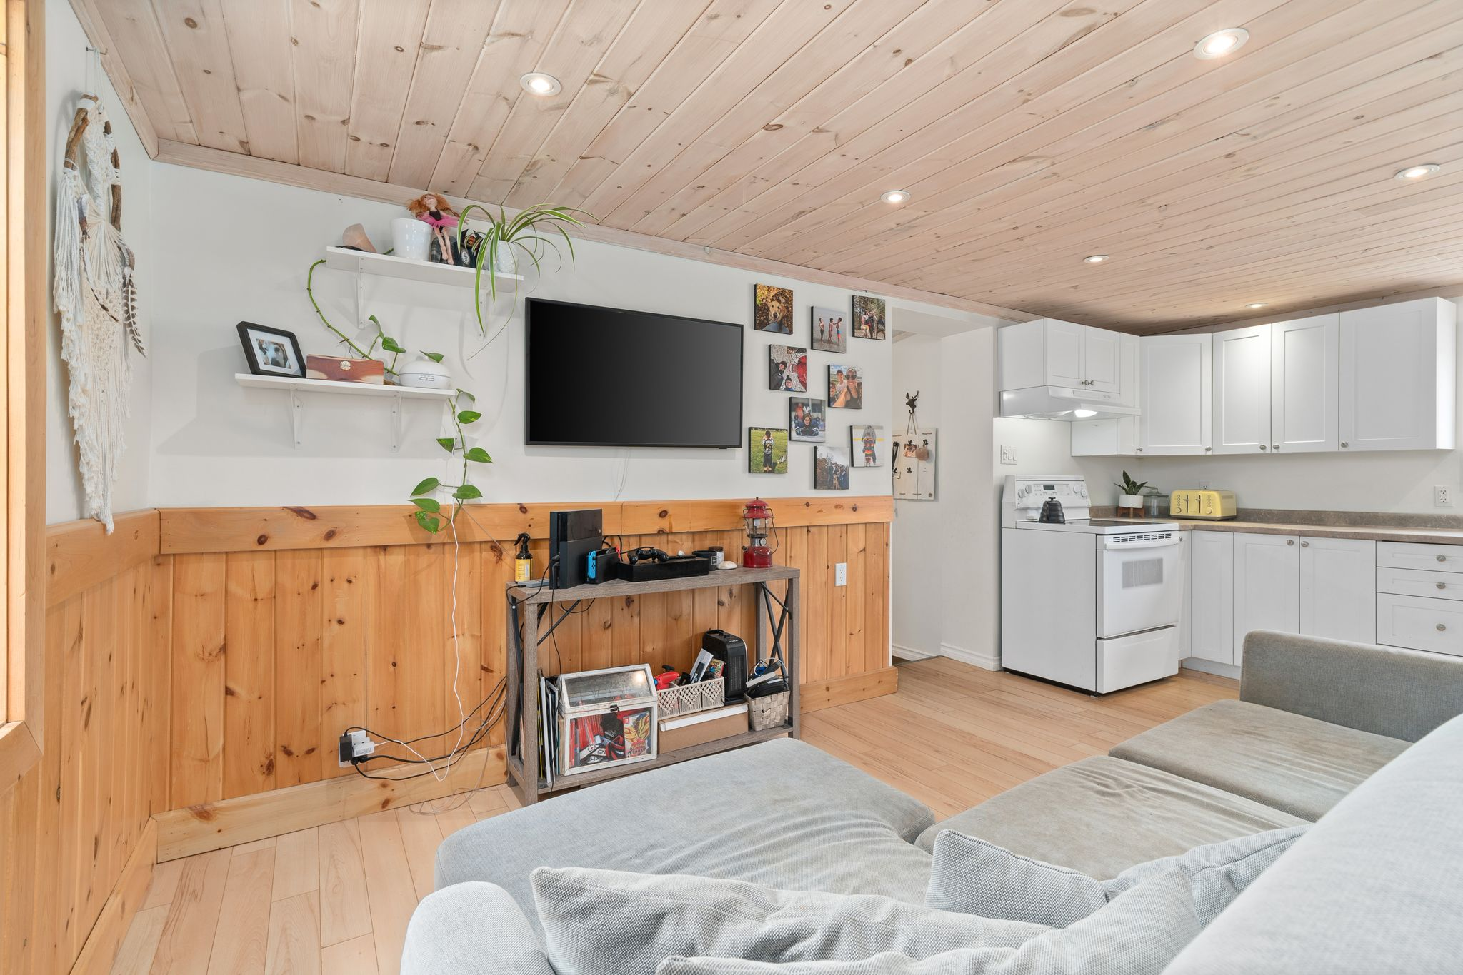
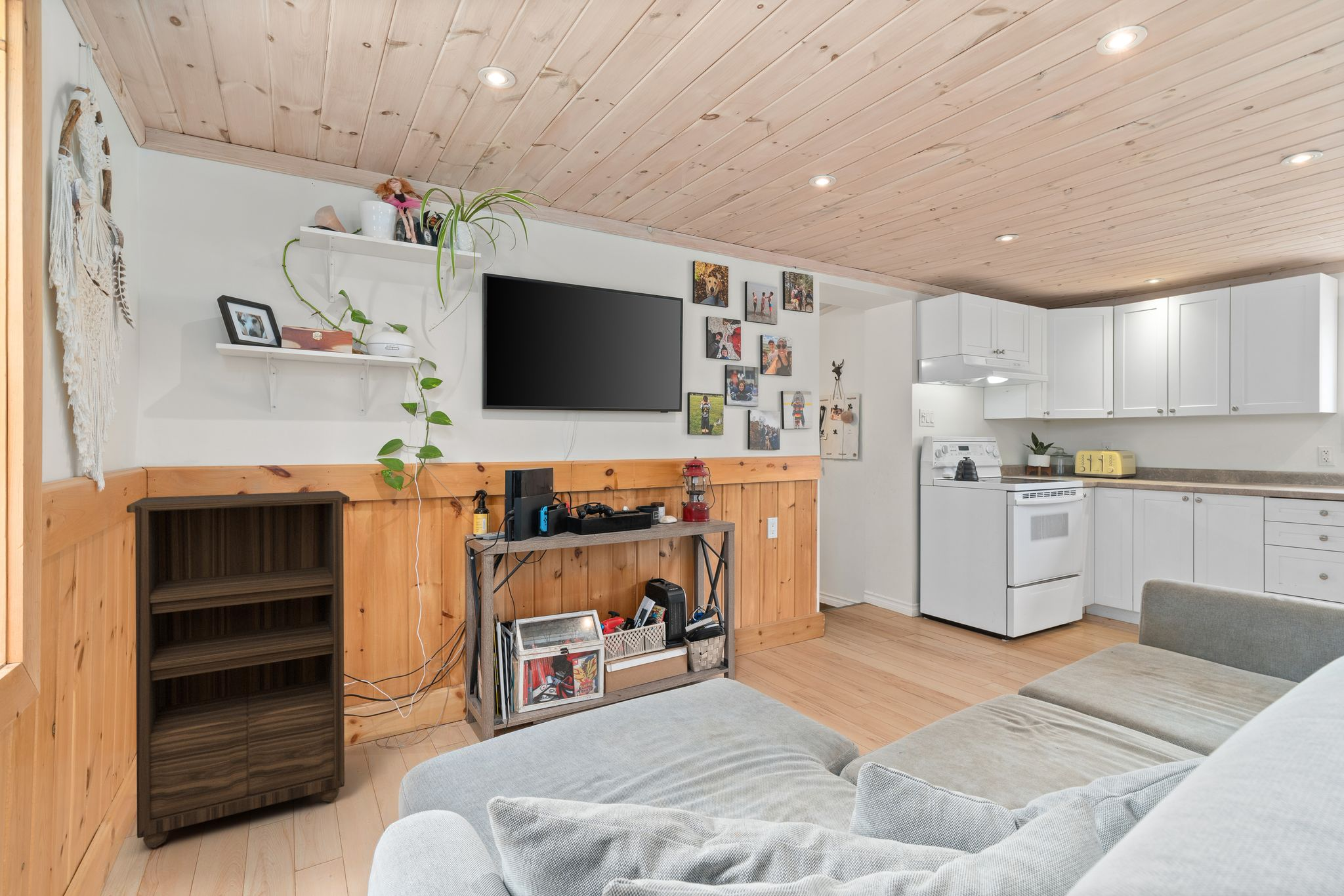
+ bookshelf [126,490,350,848]
